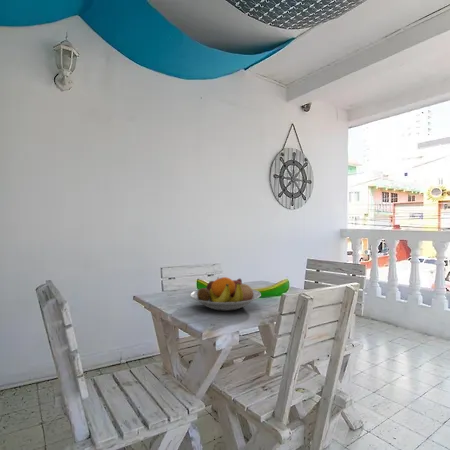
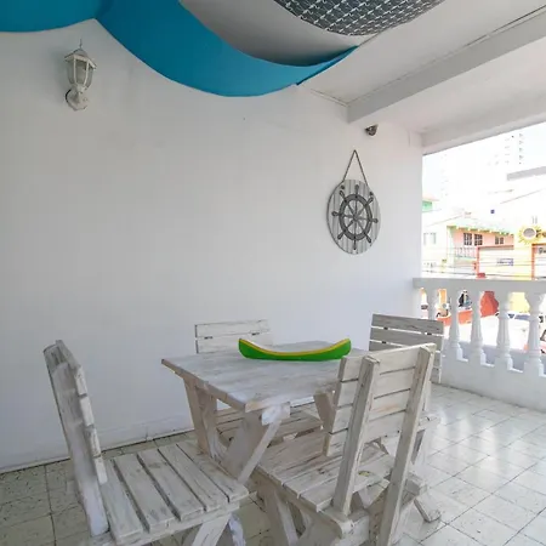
- fruit bowl [189,276,262,312]
